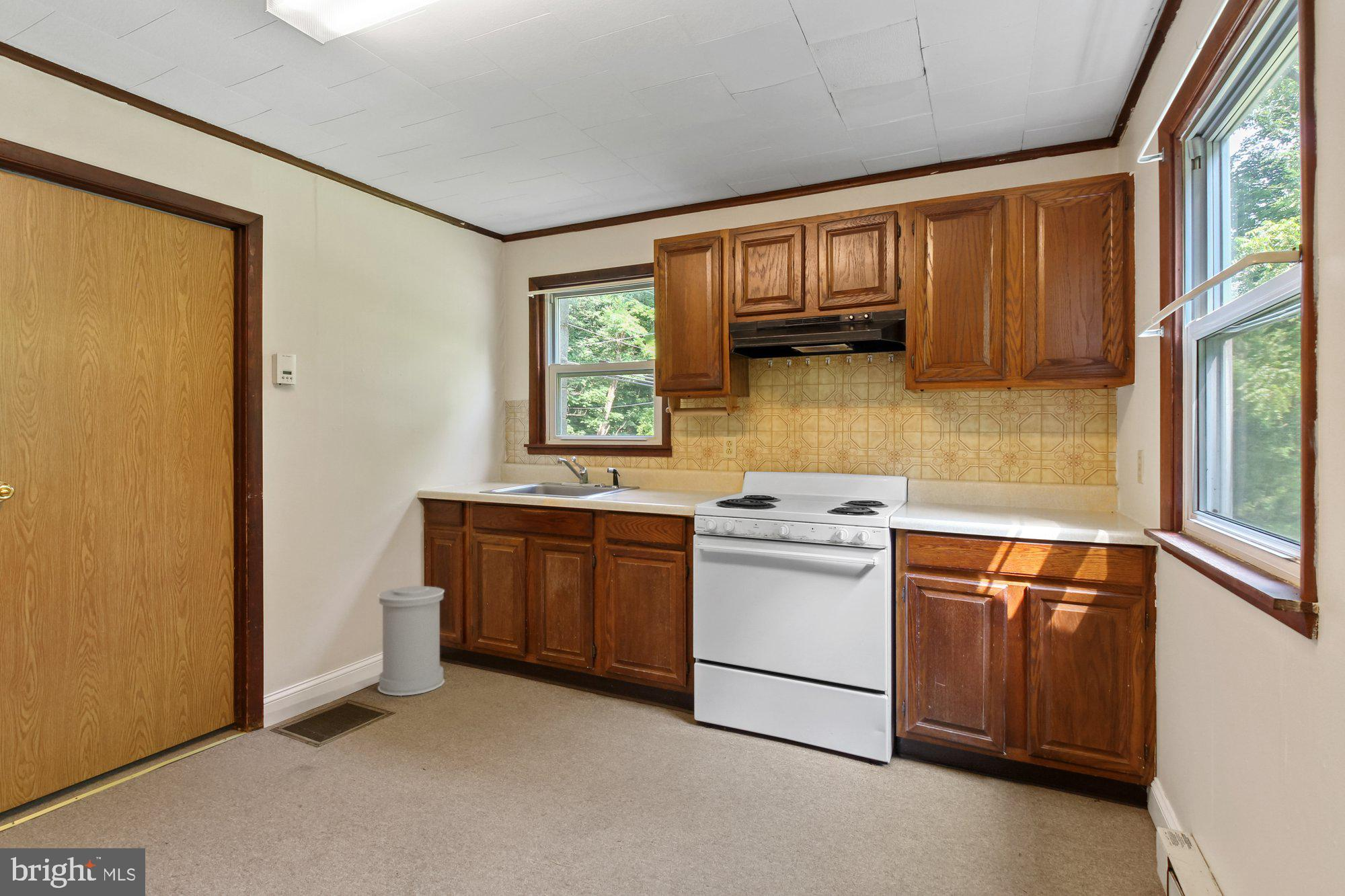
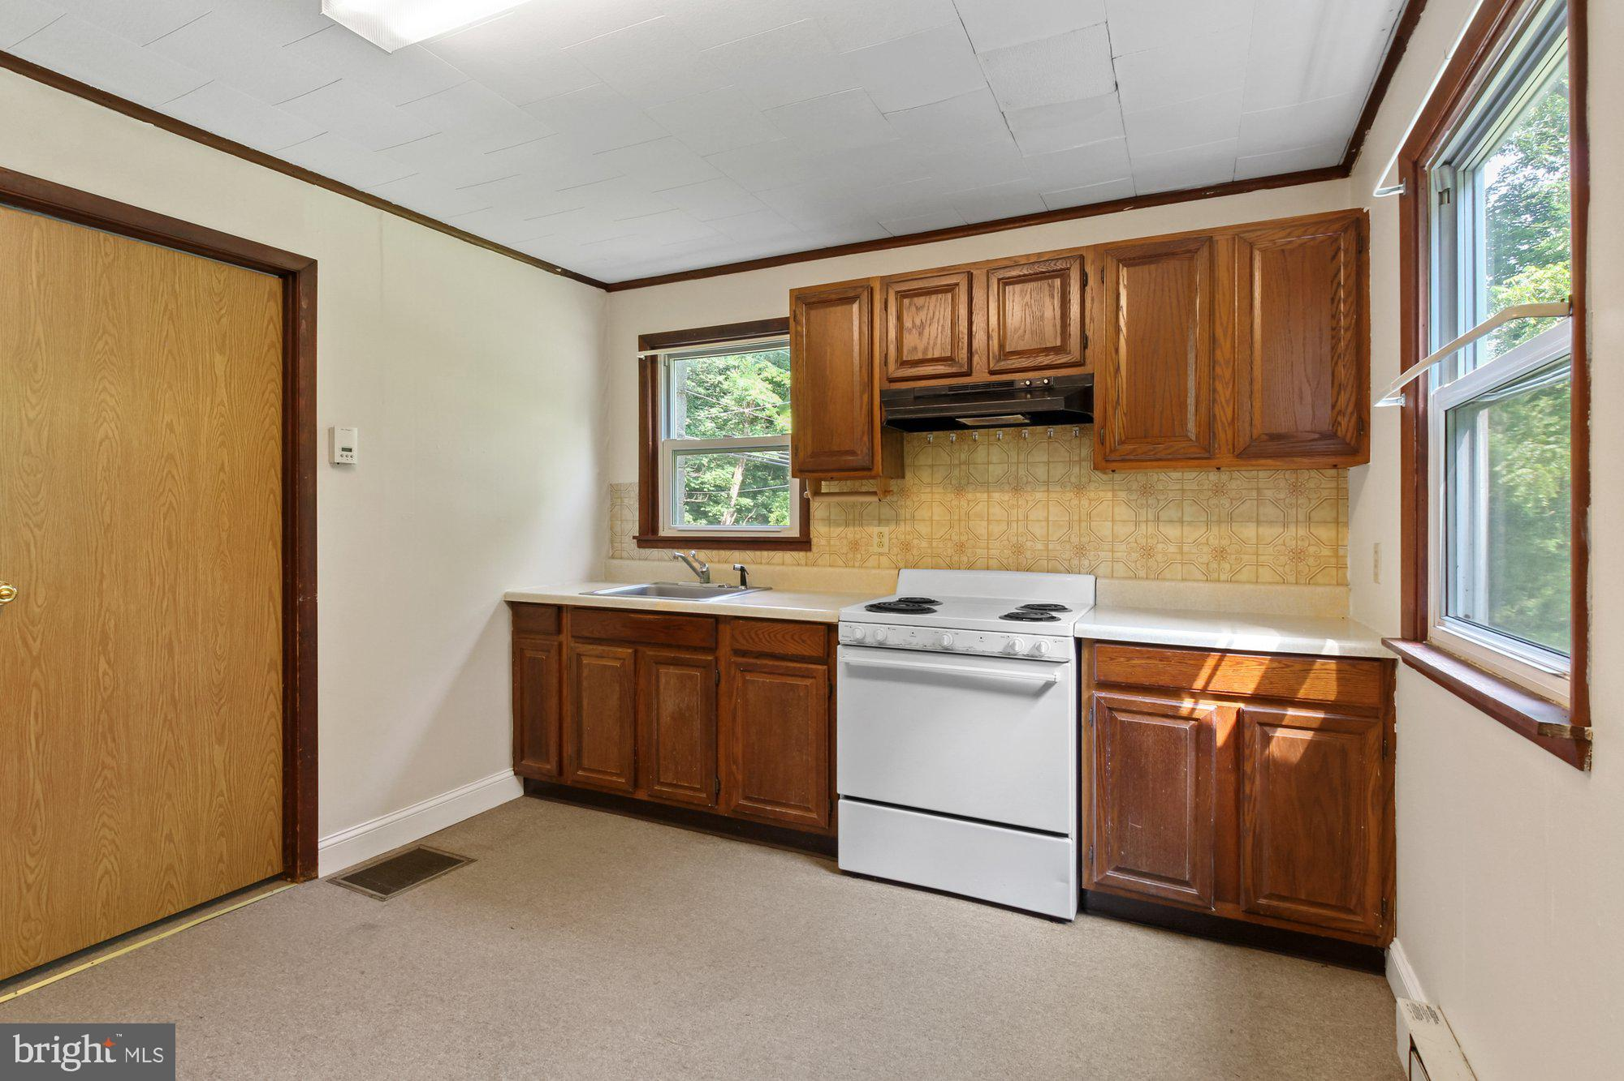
- trash can [377,585,445,696]
